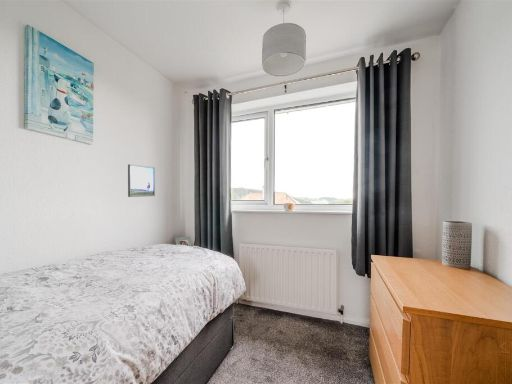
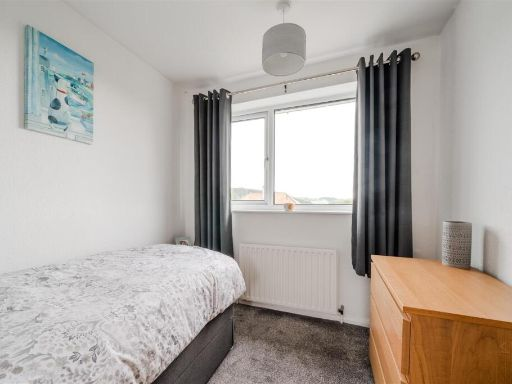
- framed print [127,163,156,198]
